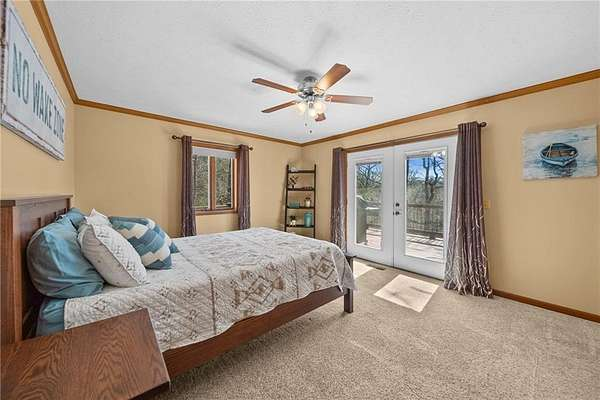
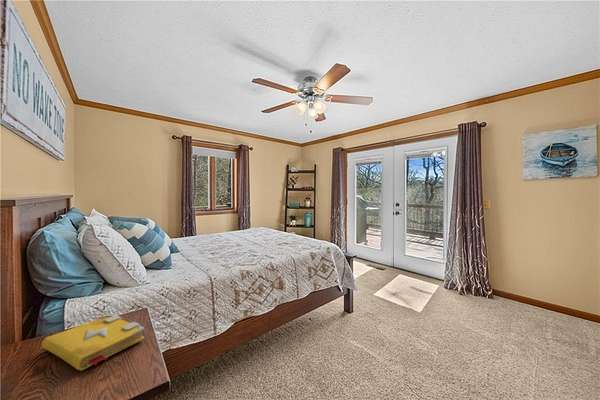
+ spell book [41,313,146,372]
